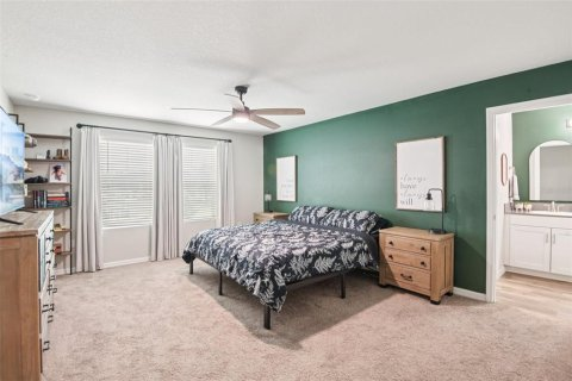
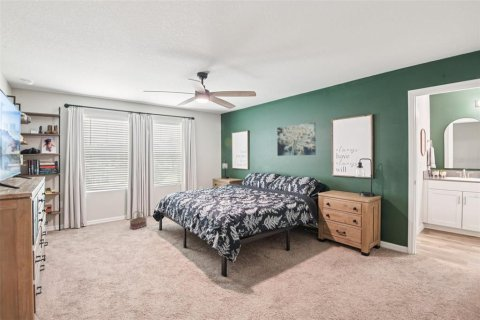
+ basket [129,210,148,230]
+ wall art [276,121,317,157]
